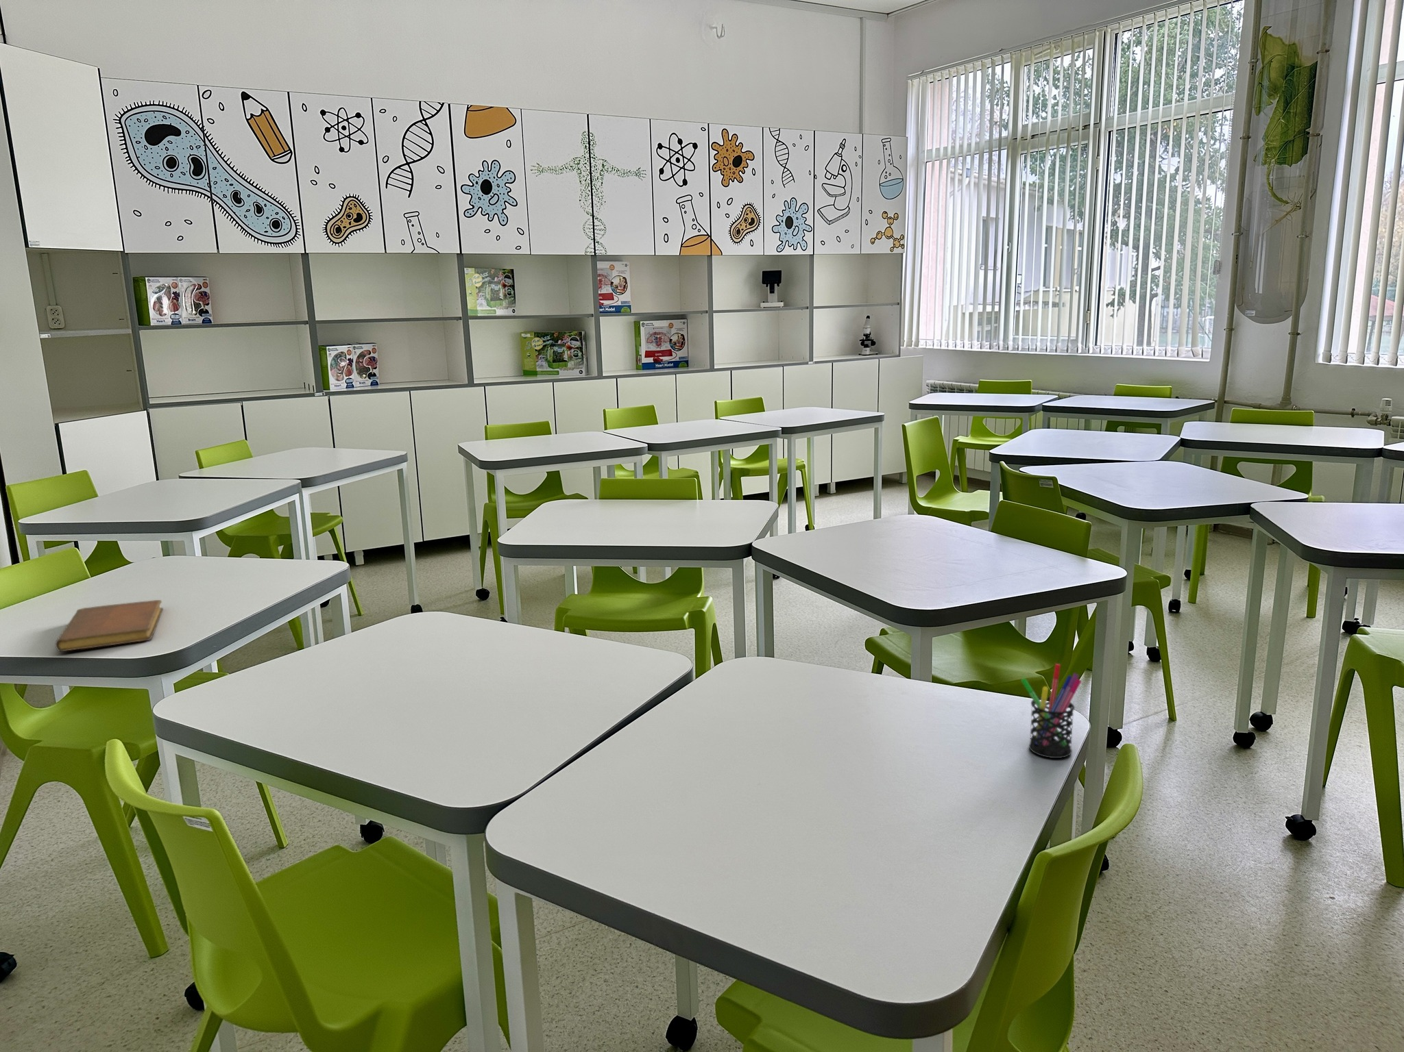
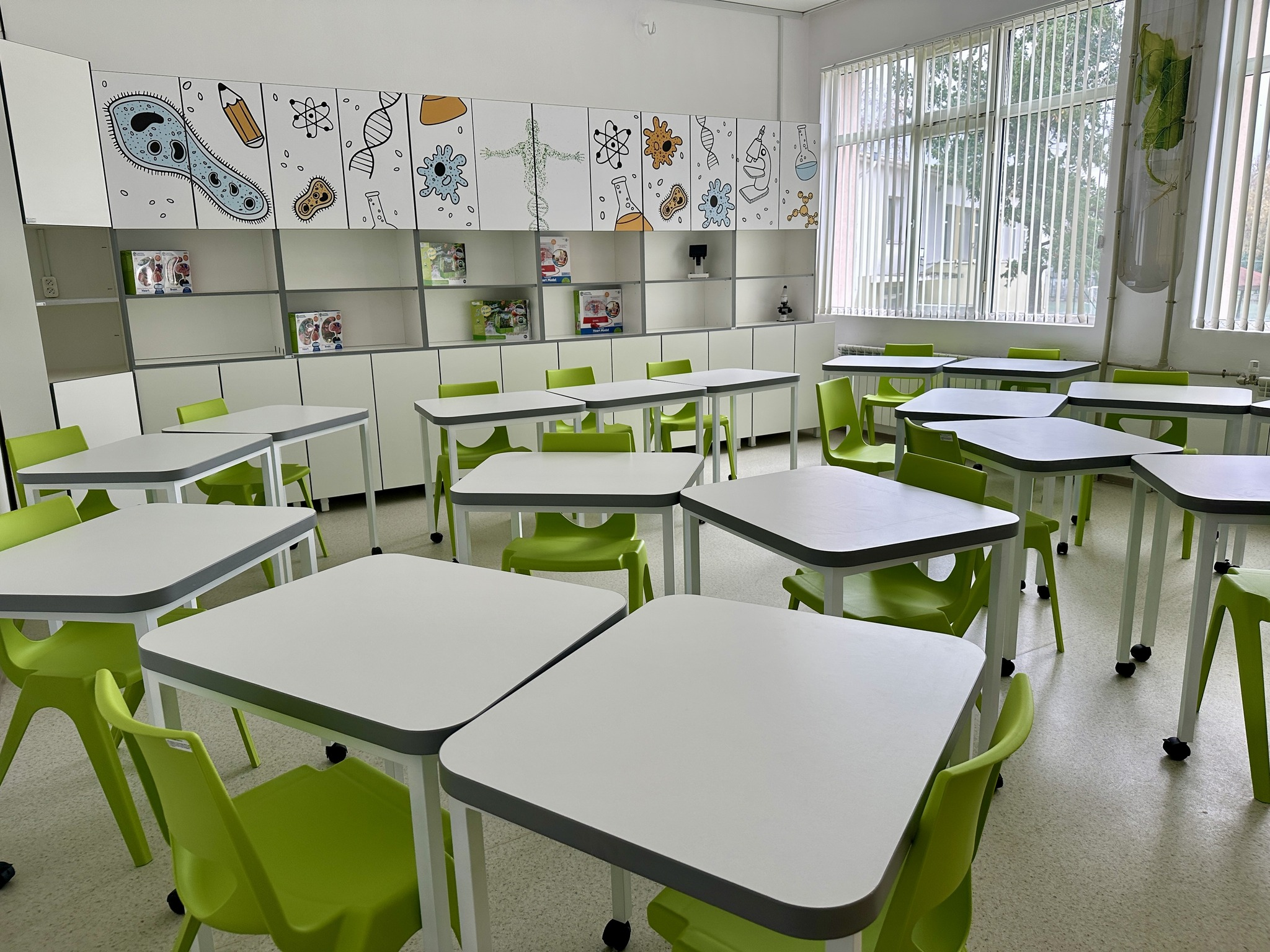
- pen holder [1020,663,1082,759]
- notebook [55,599,164,652]
